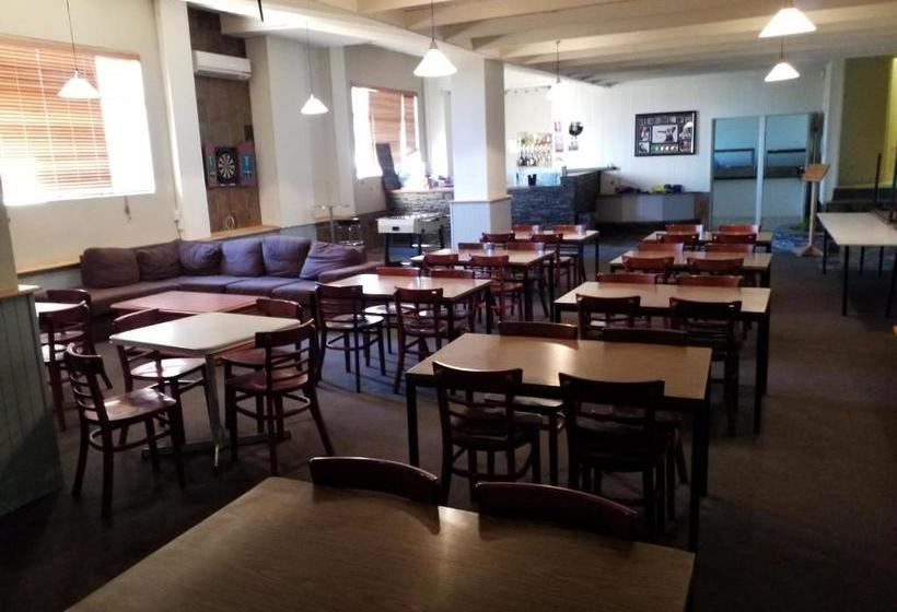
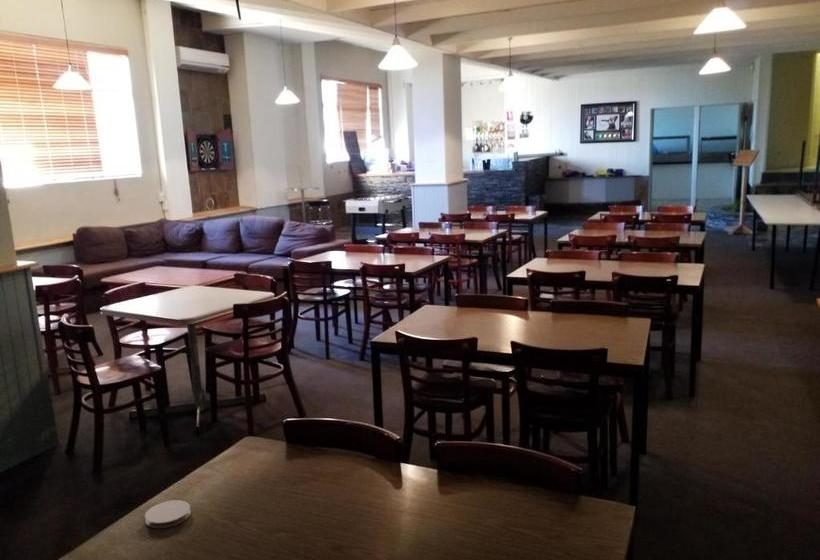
+ coaster [144,499,192,529]
